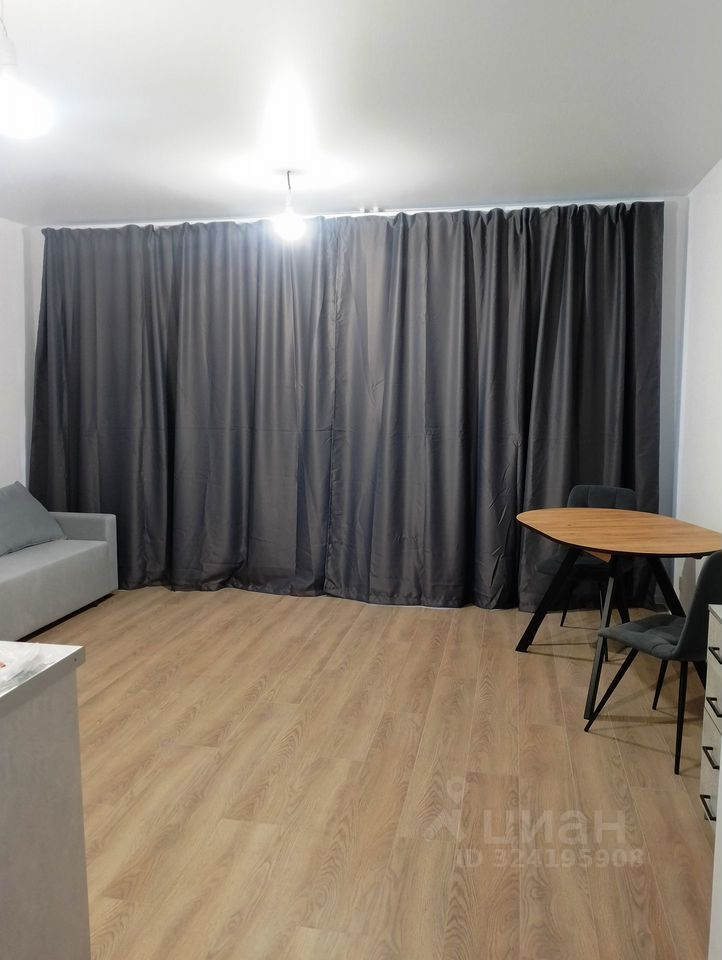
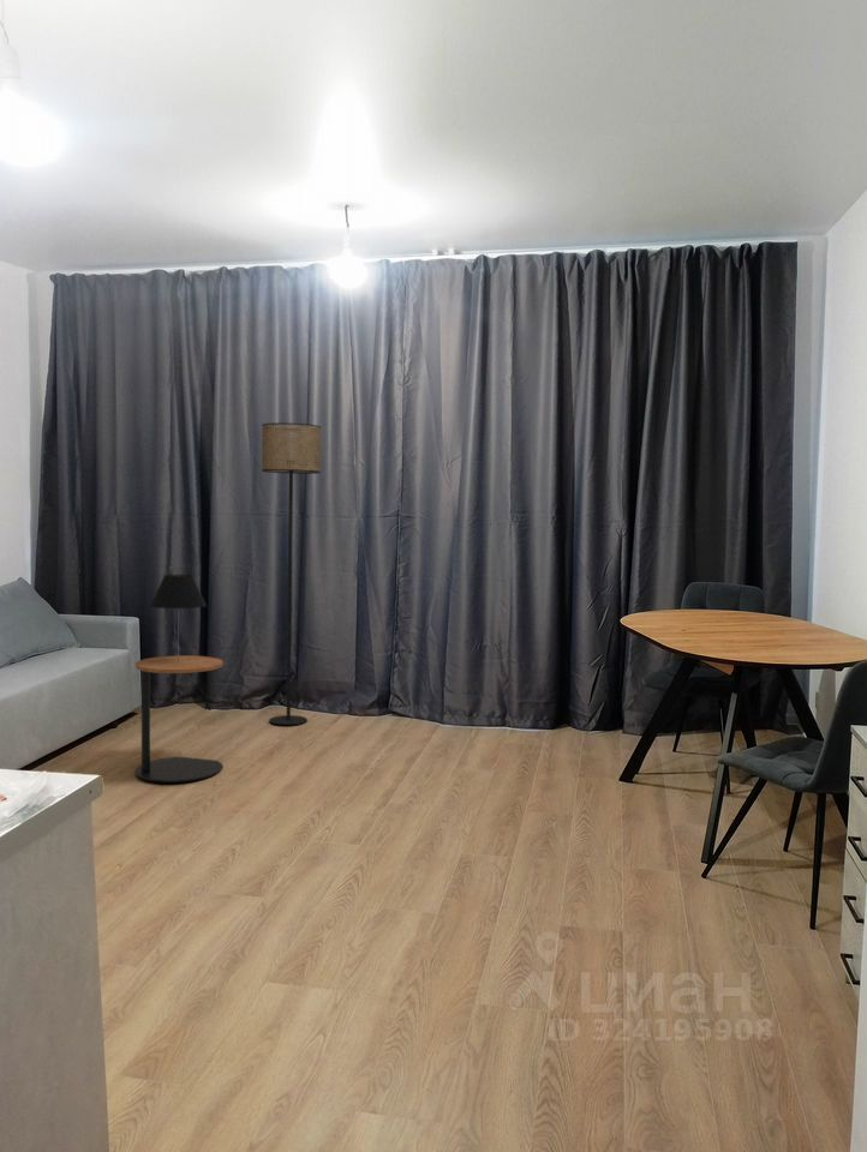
+ table lamp [149,574,208,662]
+ side table [134,654,225,784]
+ floor lamp [261,421,322,726]
